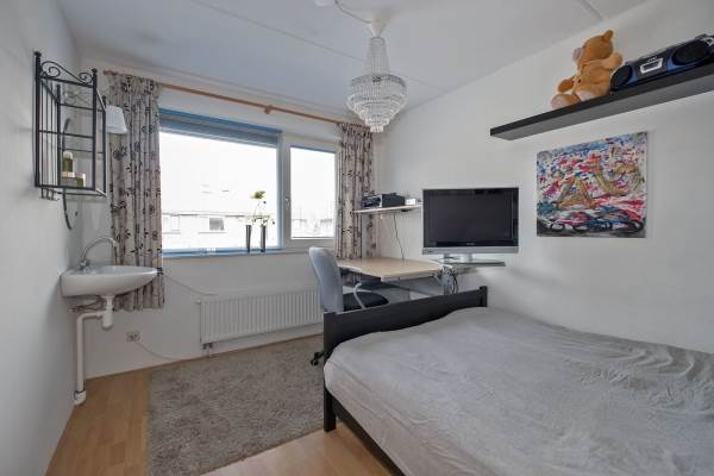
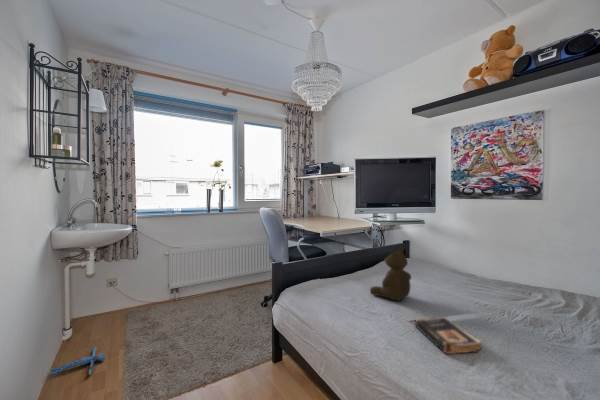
+ book [414,316,483,355]
+ plush toy [46,346,106,376]
+ teddy bear [369,245,412,301]
